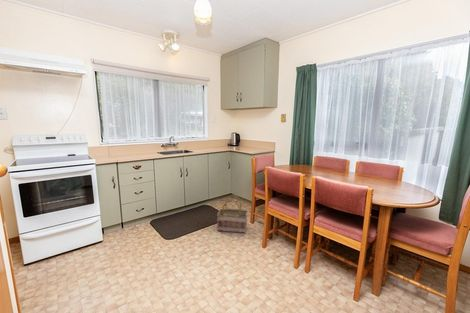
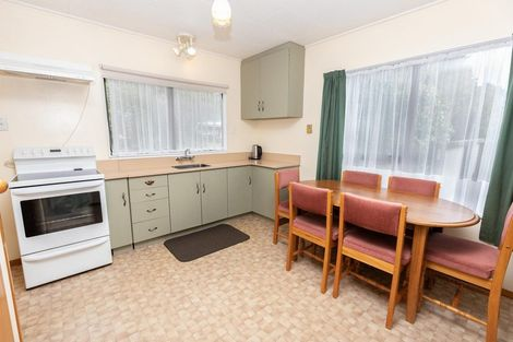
- basket [216,194,249,234]
